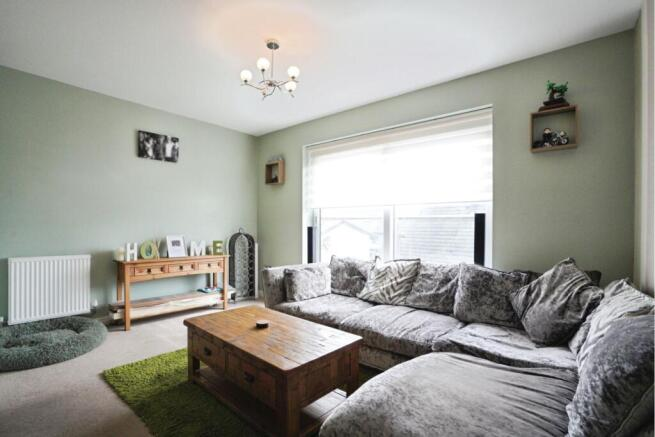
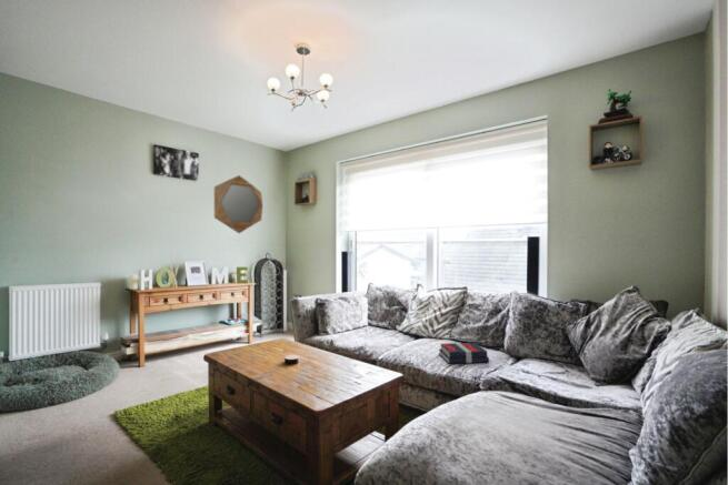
+ home mirror [213,174,263,234]
+ book [438,342,490,365]
